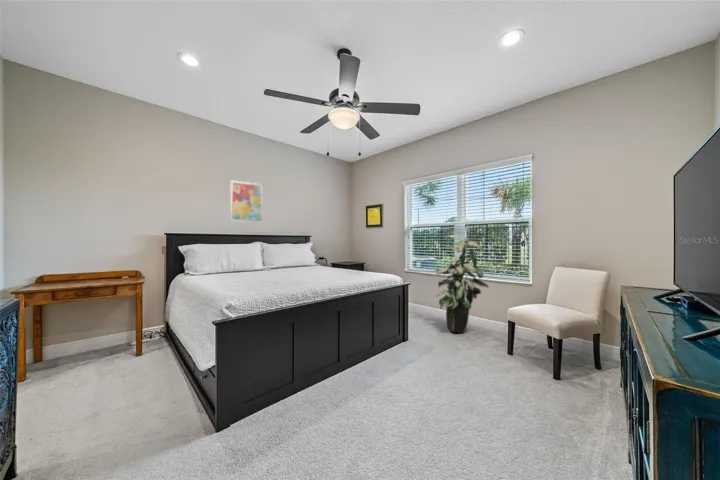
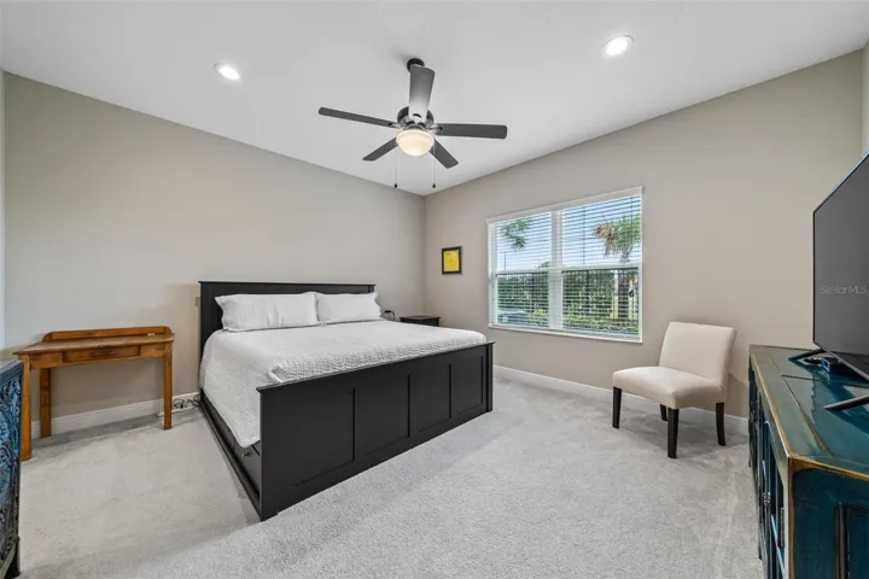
- wall art [229,179,263,223]
- indoor plant [434,234,490,334]
